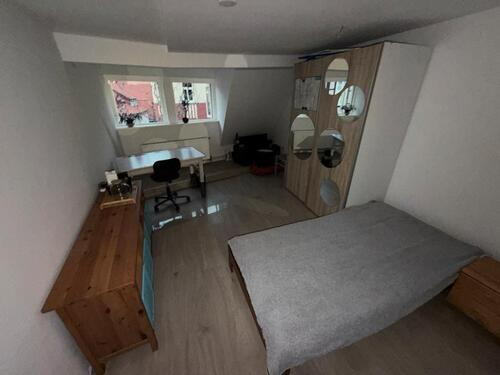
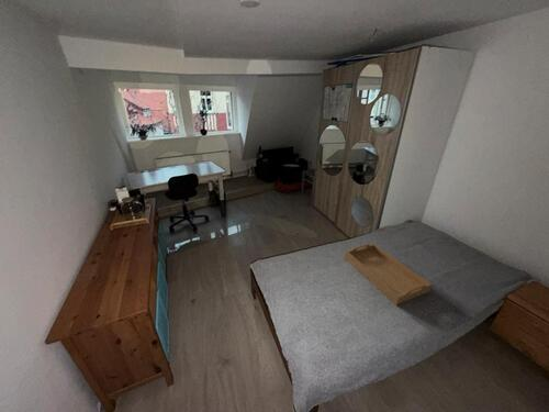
+ serving tray [344,243,433,307]
